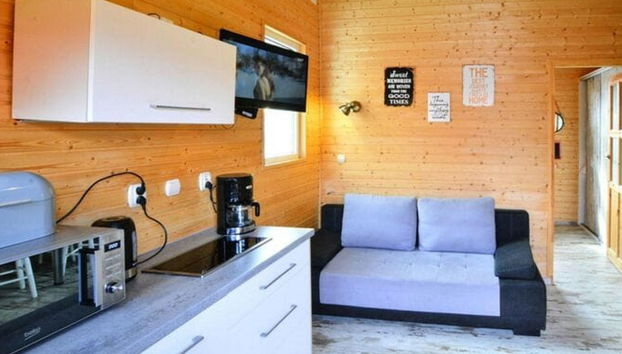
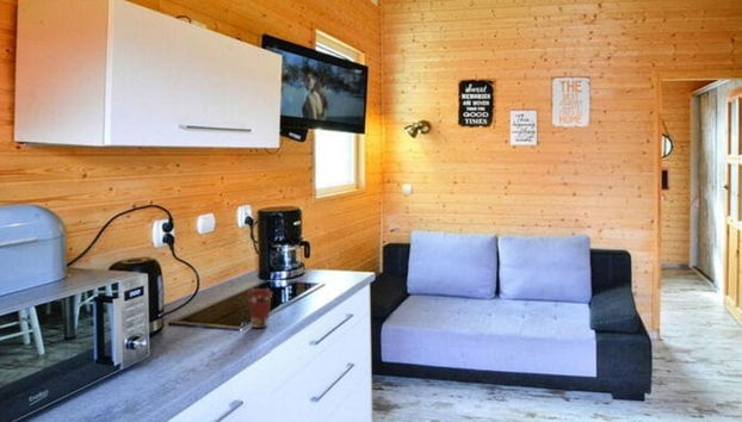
+ coffee cup [246,287,274,329]
